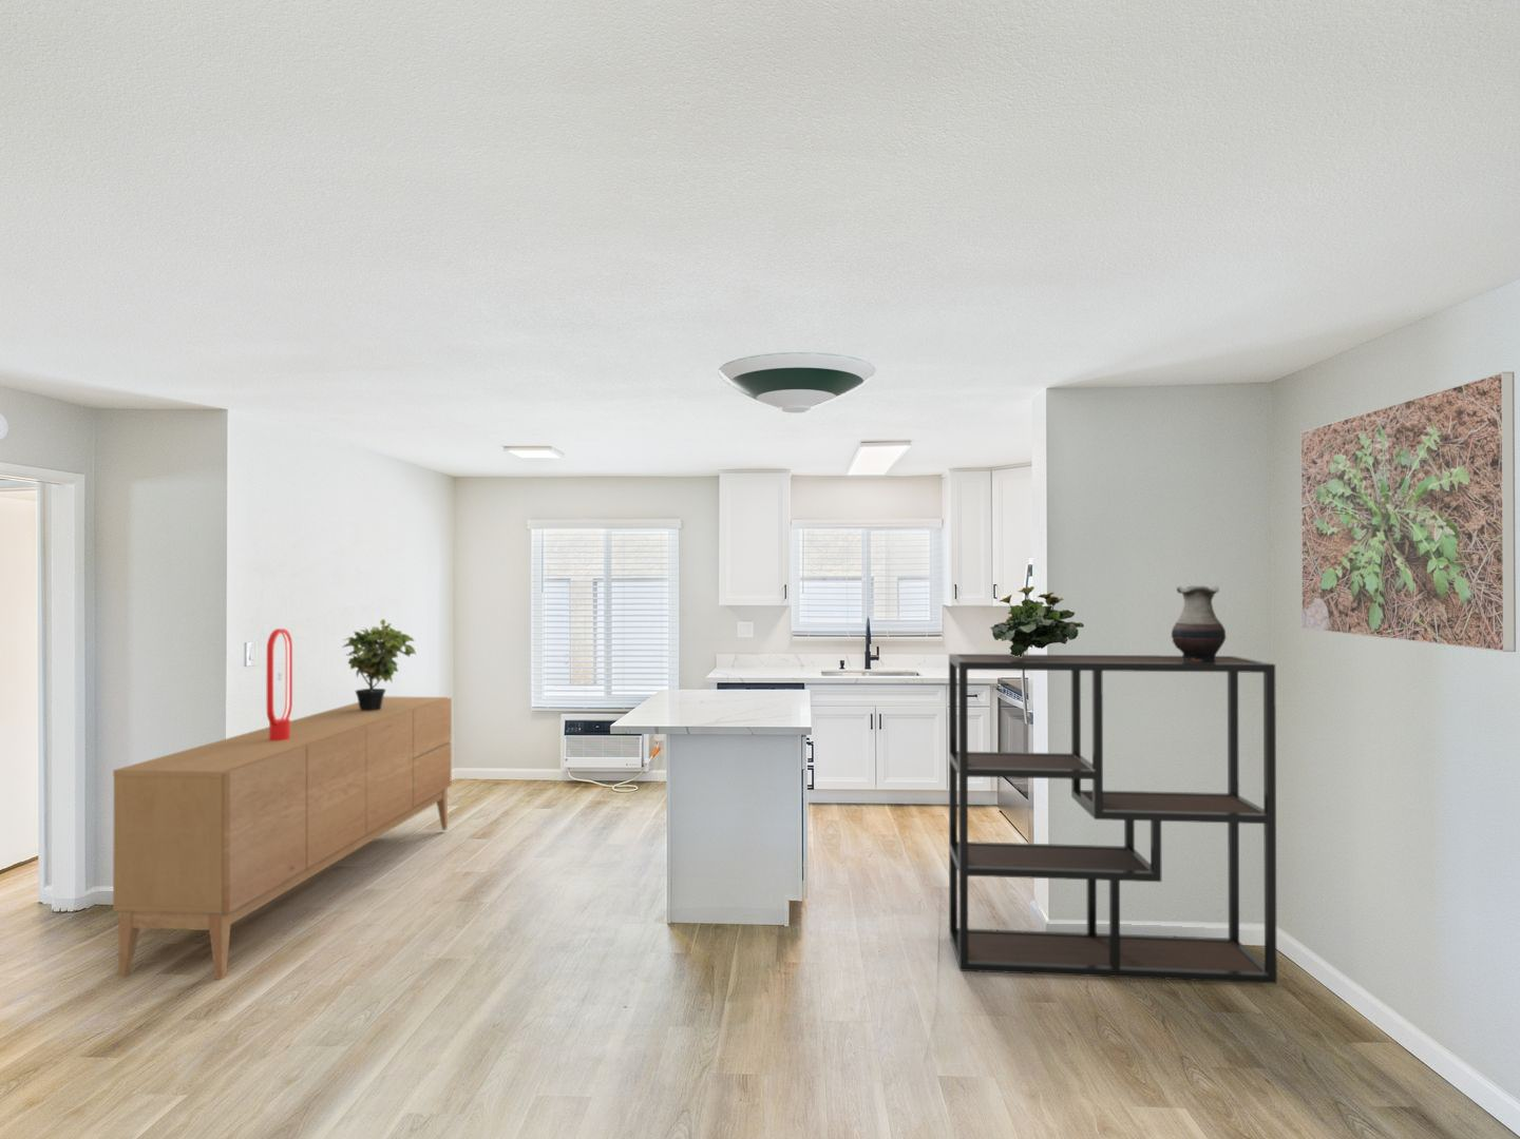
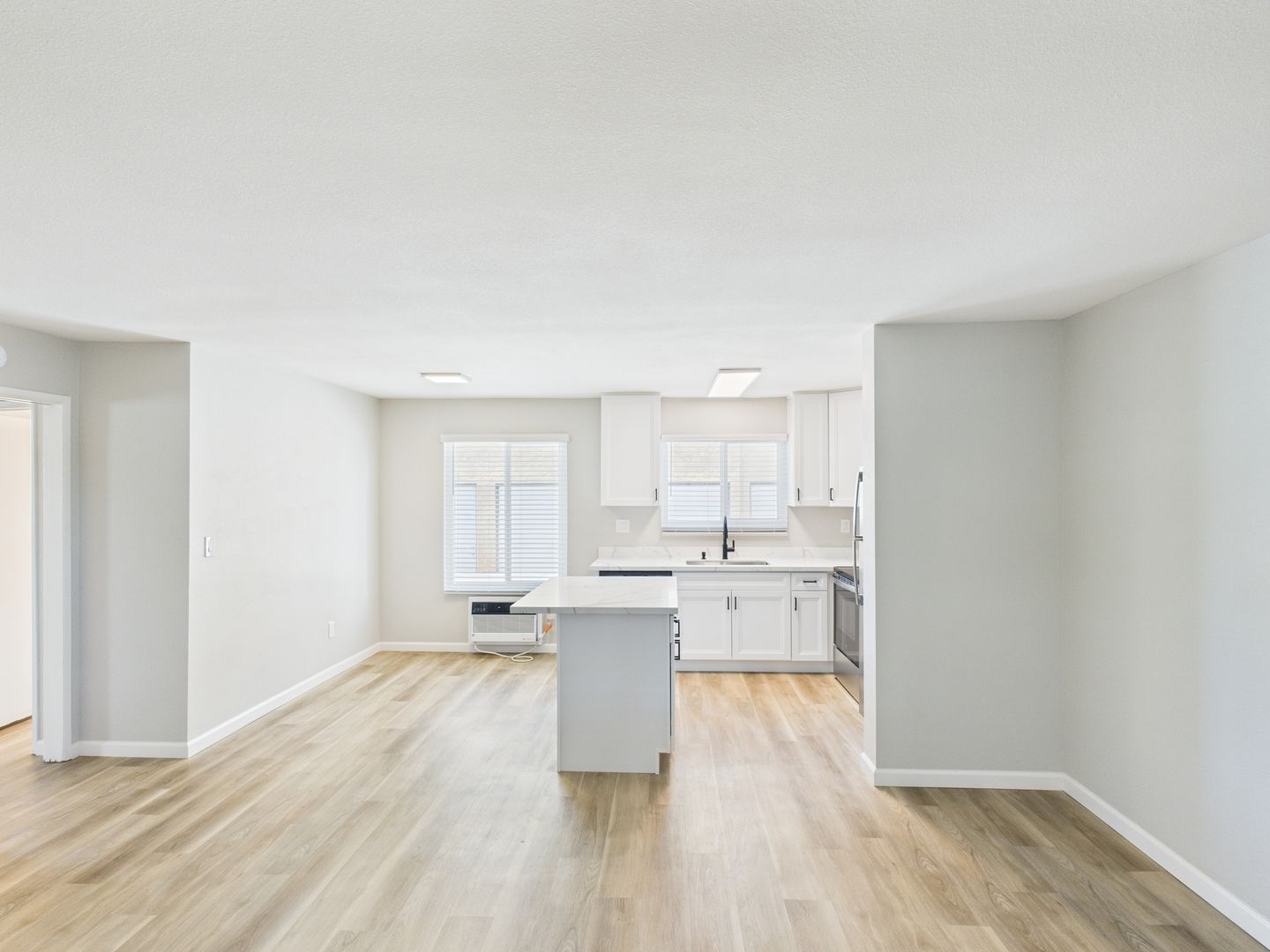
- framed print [1300,371,1516,653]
- flowering plant [990,585,1086,657]
- table lamp [266,627,293,741]
- shelving unit [948,653,1278,983]
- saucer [717,352,876,414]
- potted plant [342,619,417,709]
- vase [1171,584,1227,663]
- sideboard [111,695,452,981]
